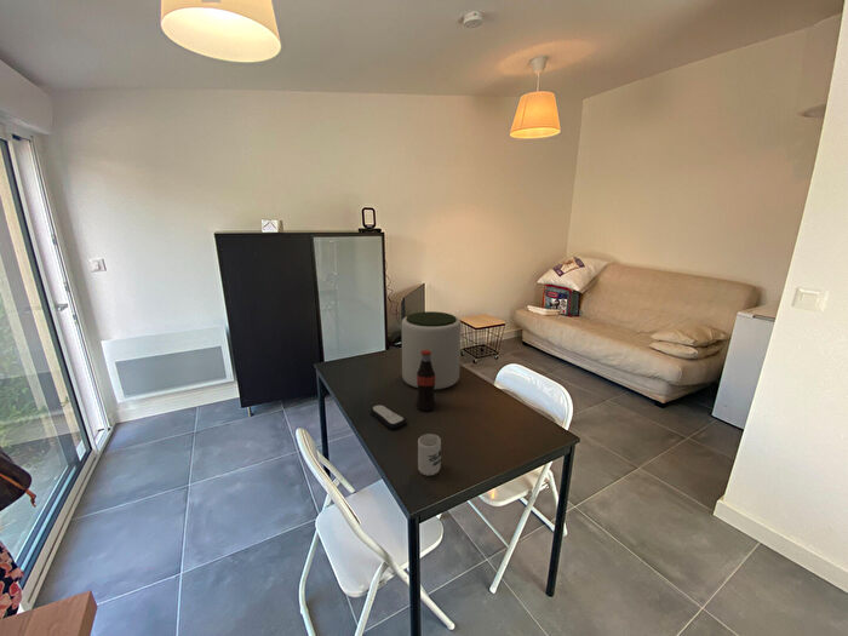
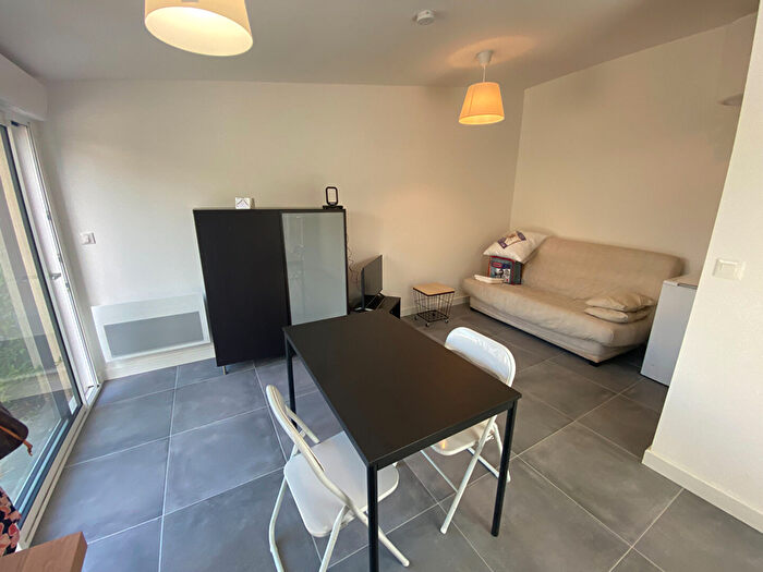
- bottle [414,350,437,413]
- cup [417,432,442,476]
- remote control [369,403,407,430]
- plant pot [401,310,463,391]
